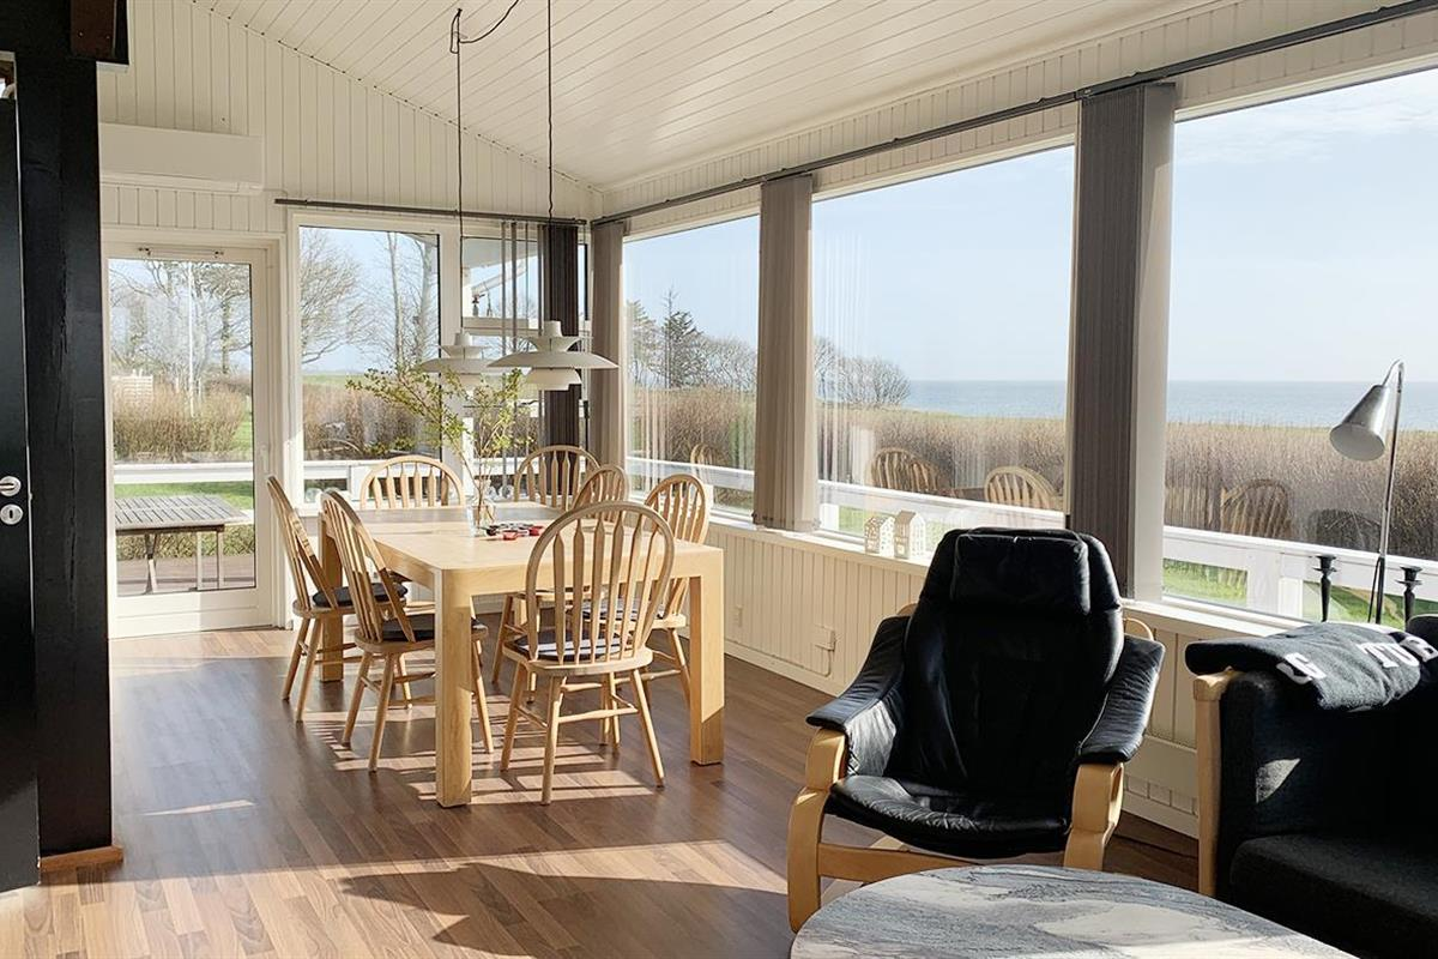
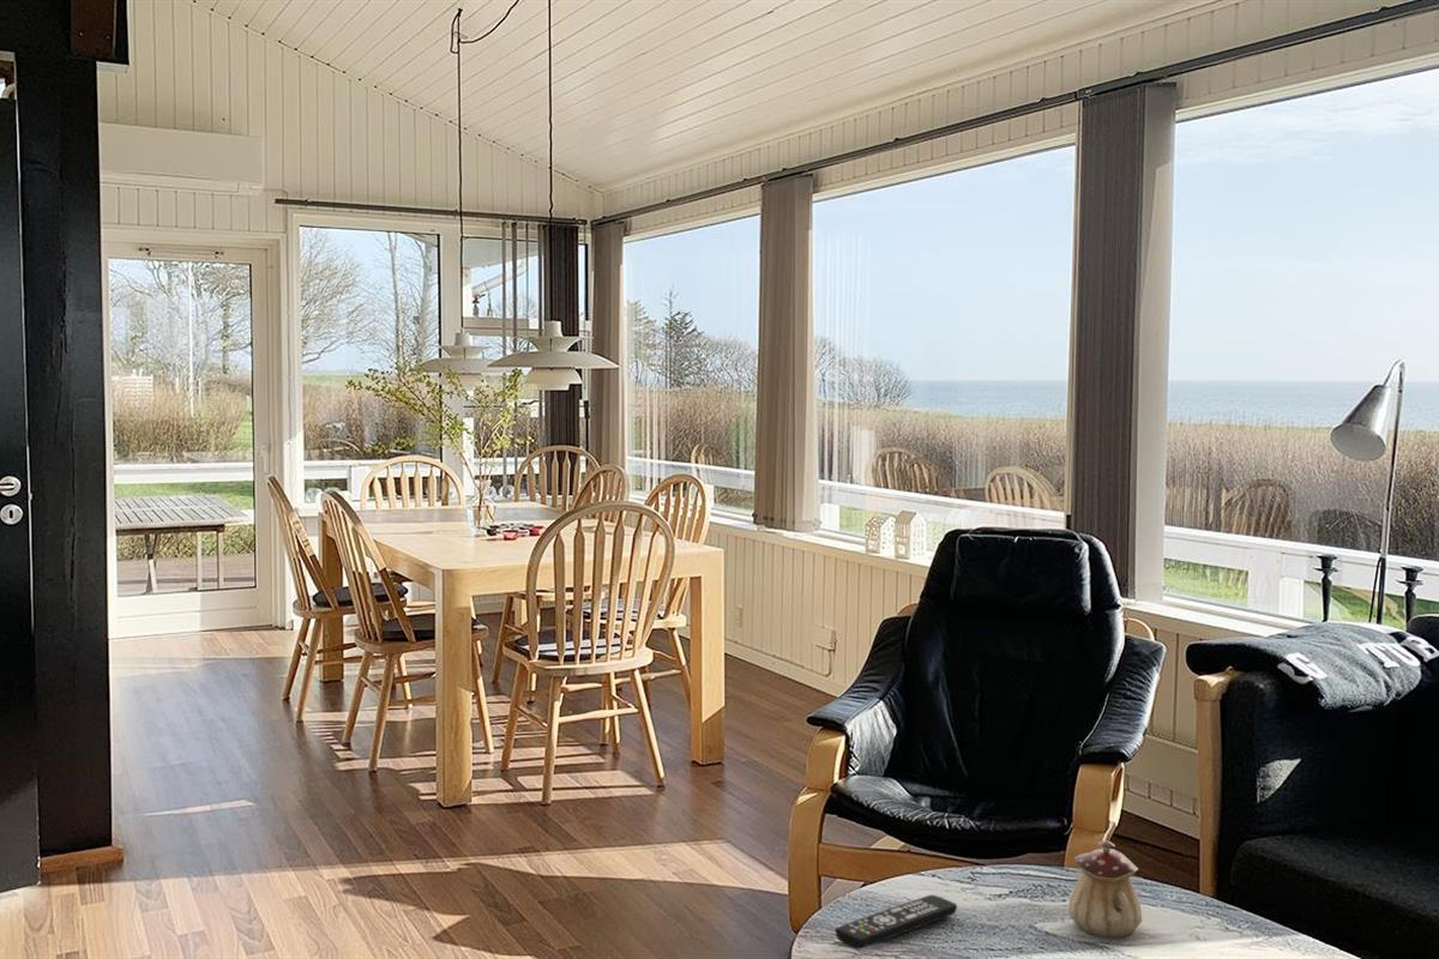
+ remote control [833,894,958,951]
+ teapot [1067,839,1143,939]
